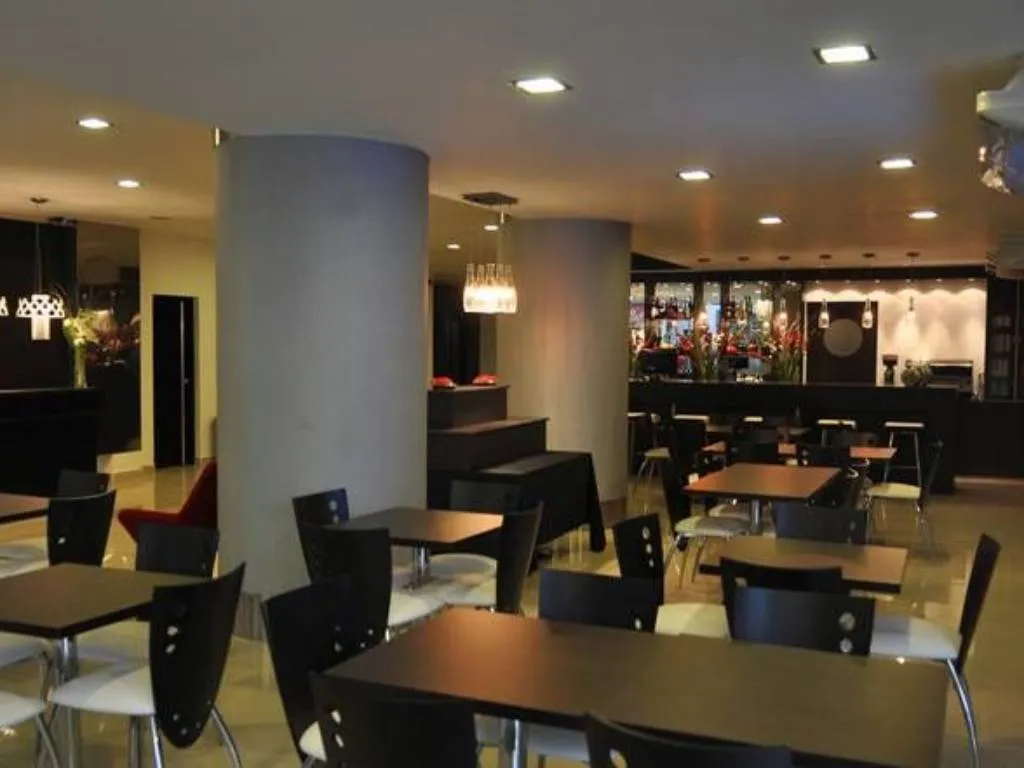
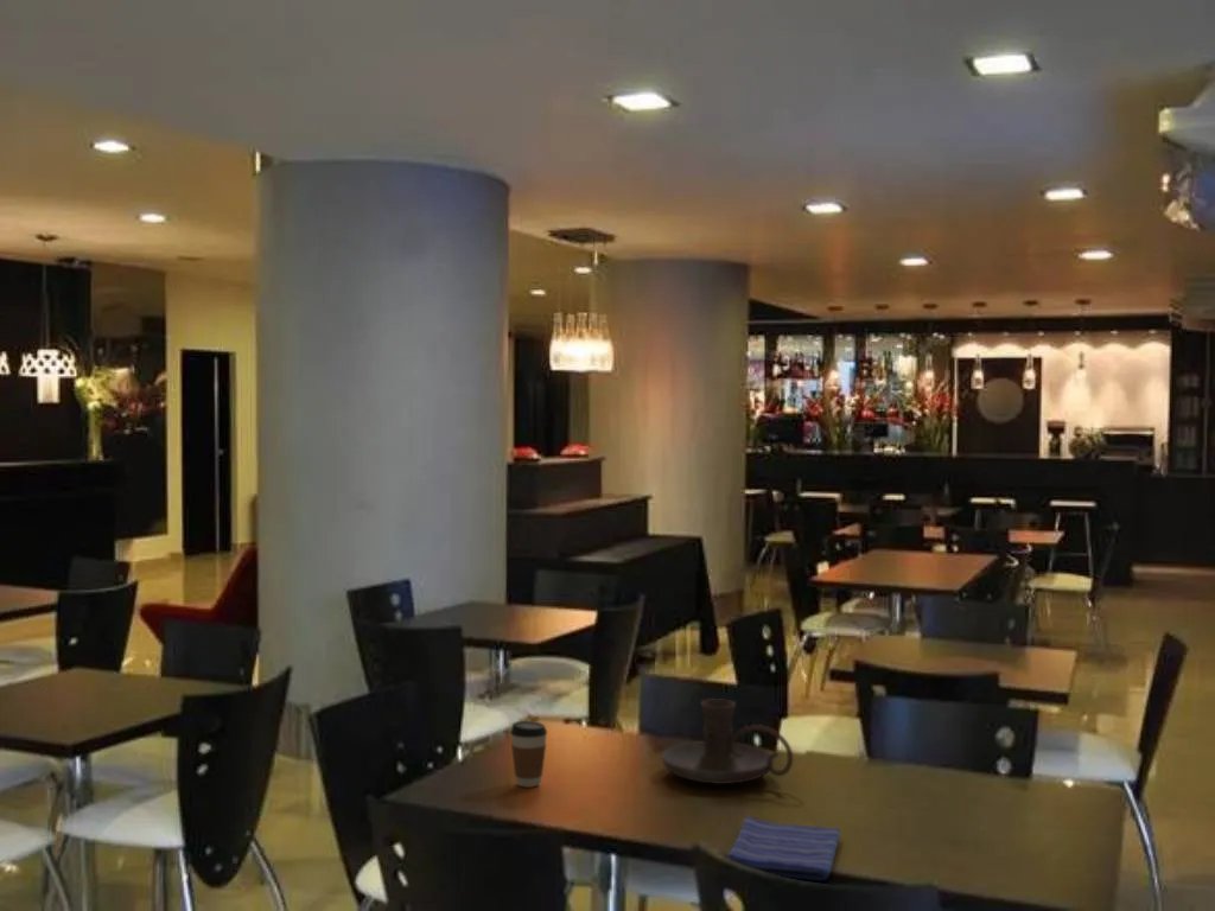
+ candle holder [661,697,794,785]
+ dish towel [726,816,841,881]
+ coffee cup [509,720,548,789]
